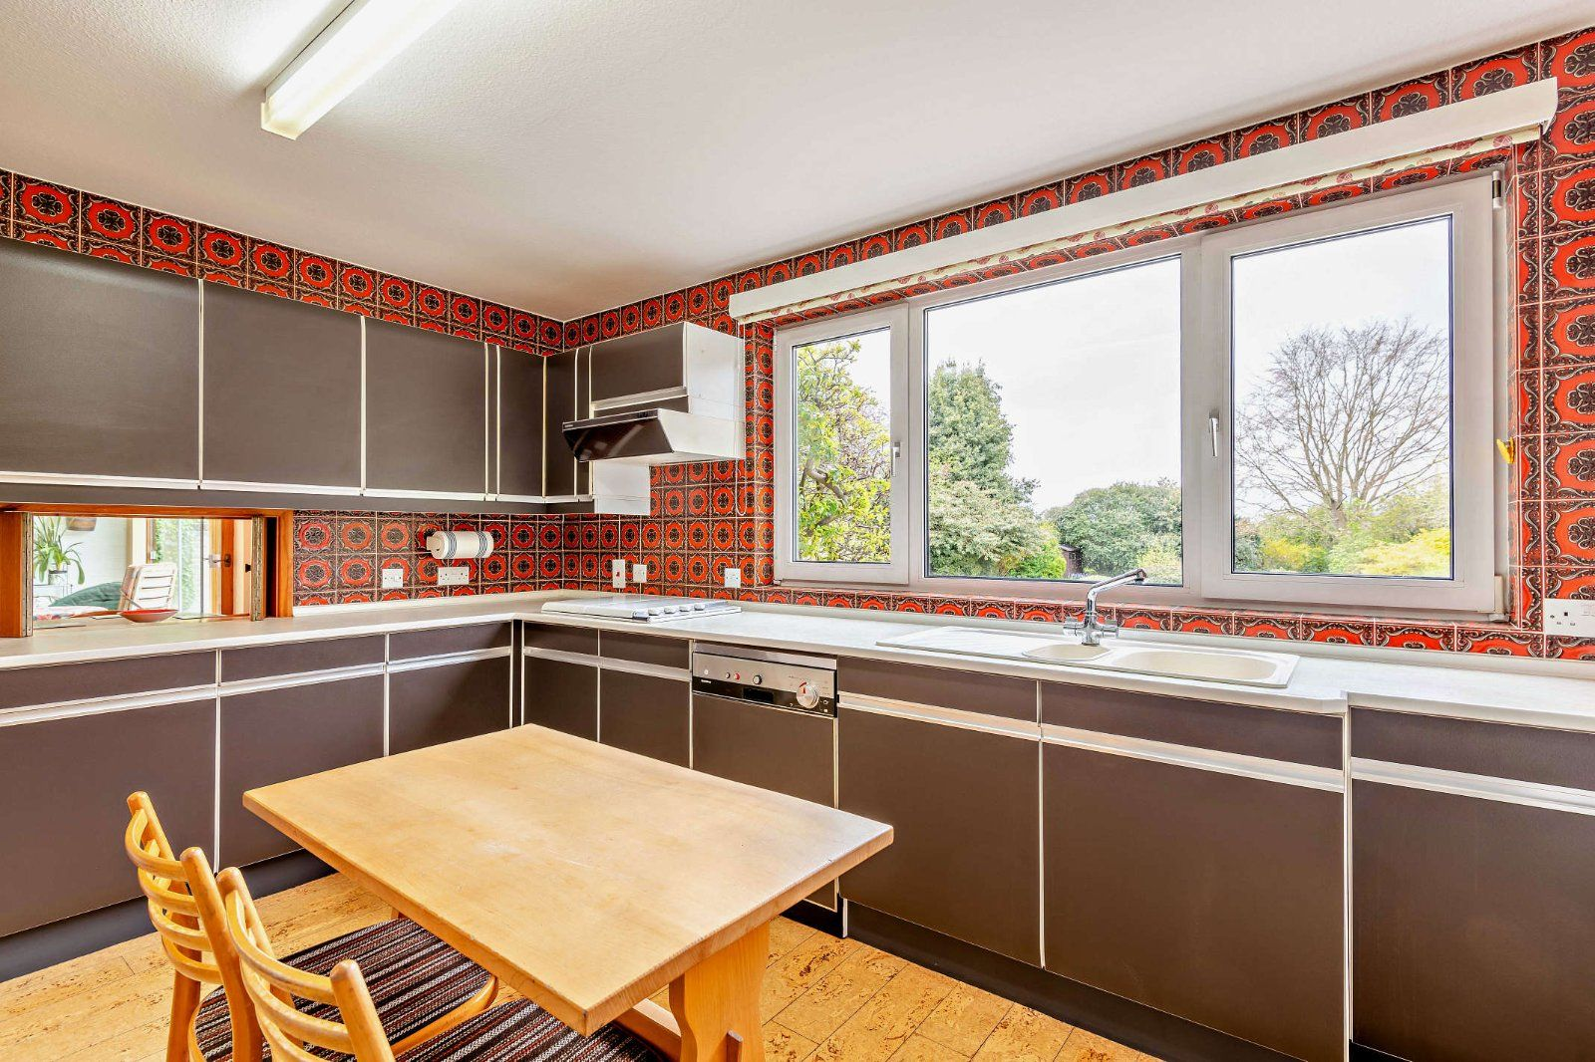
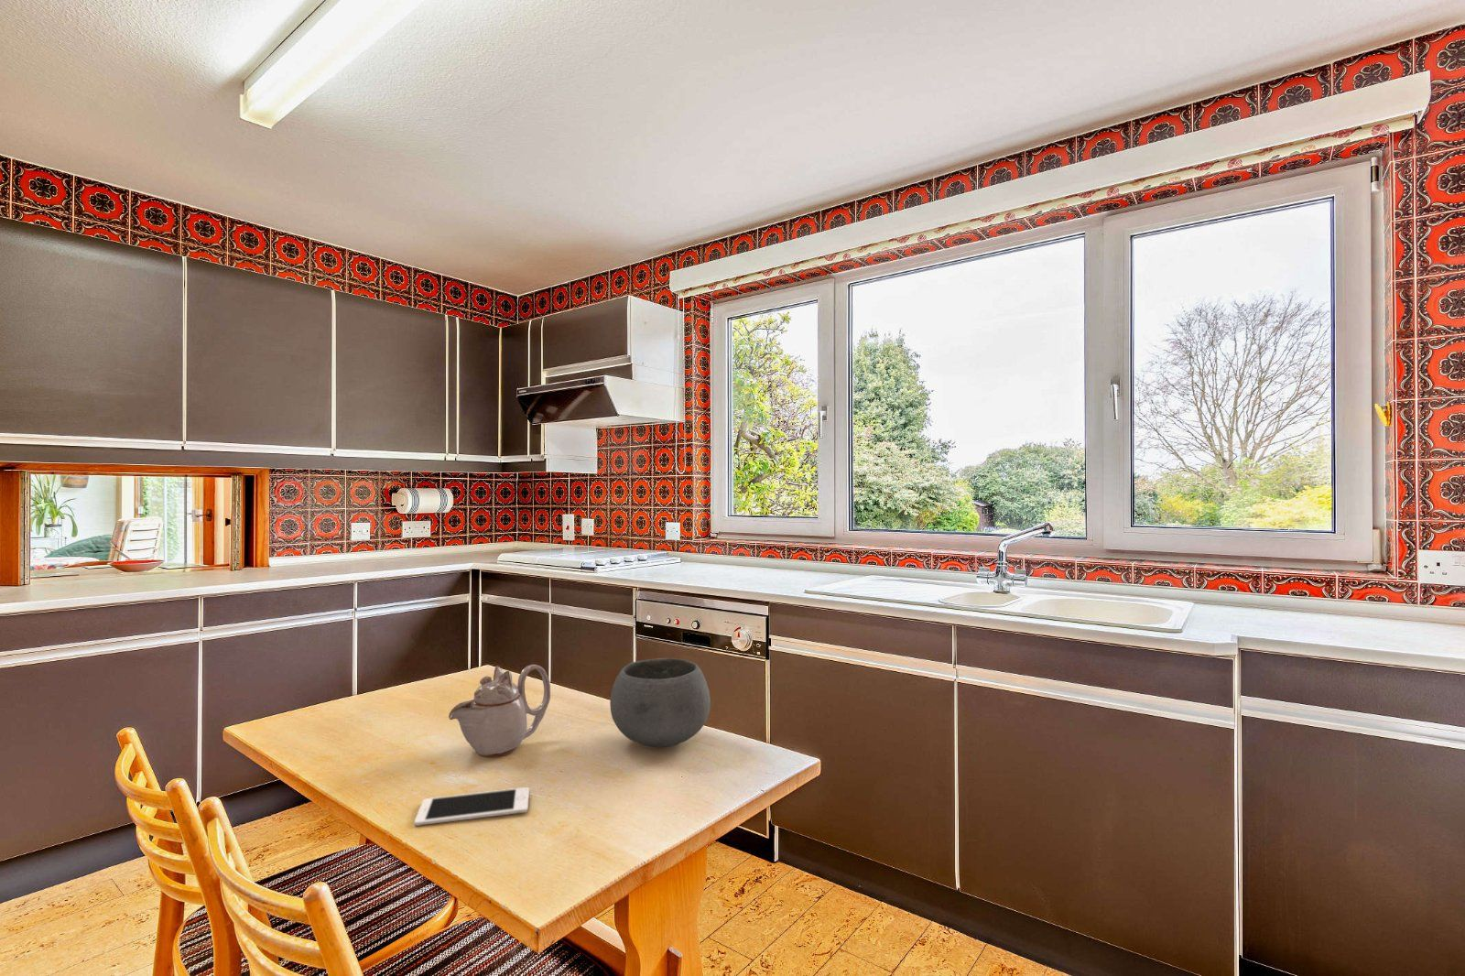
+ teapot [448,663,551,758]
+ cell phone [414,786,530,827]
+ bowl [609,657,711,748]
